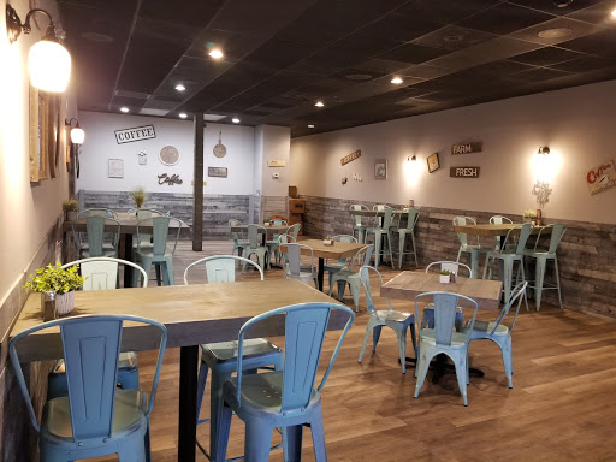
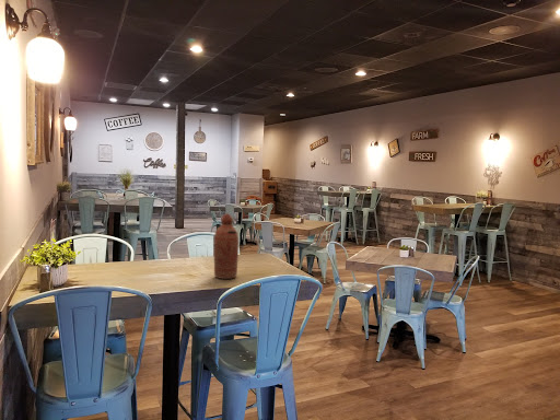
+ bottle [213,212,240,280]
